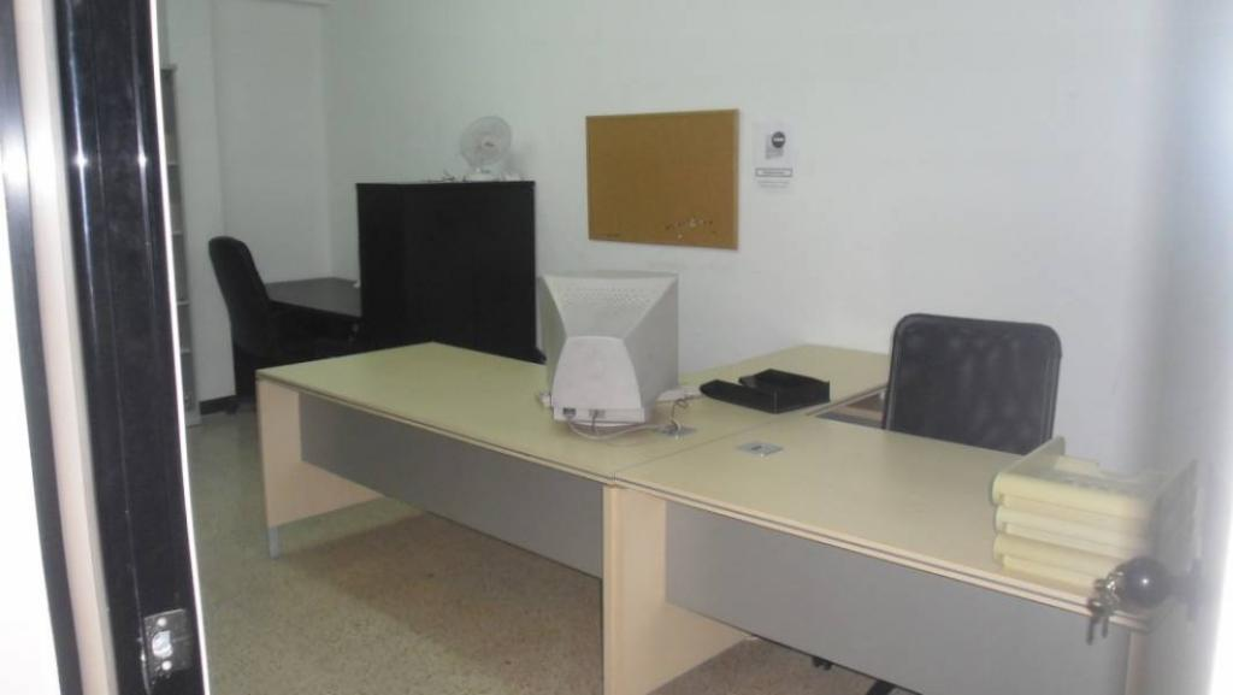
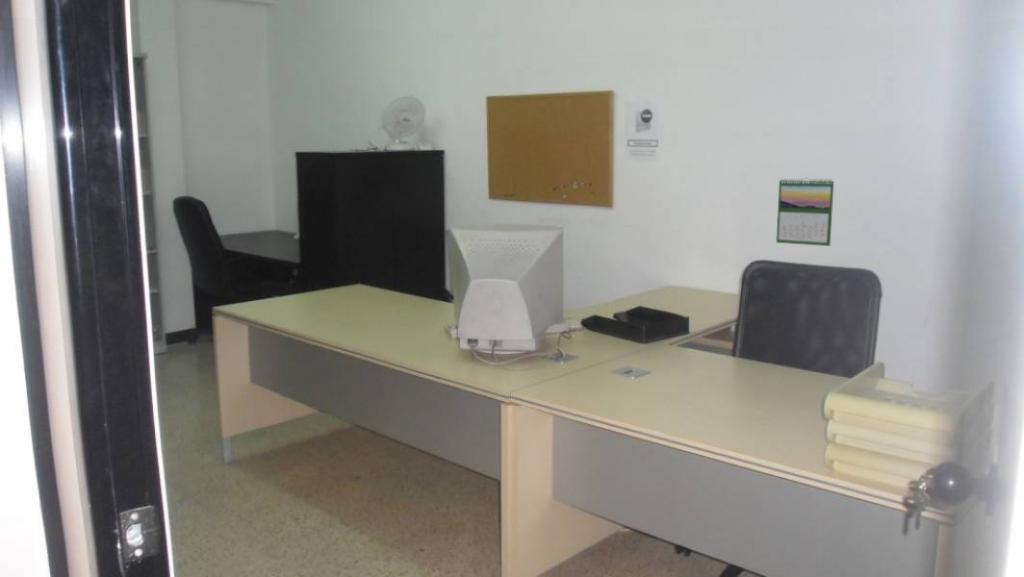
+ calendar [775,177,835,247]
